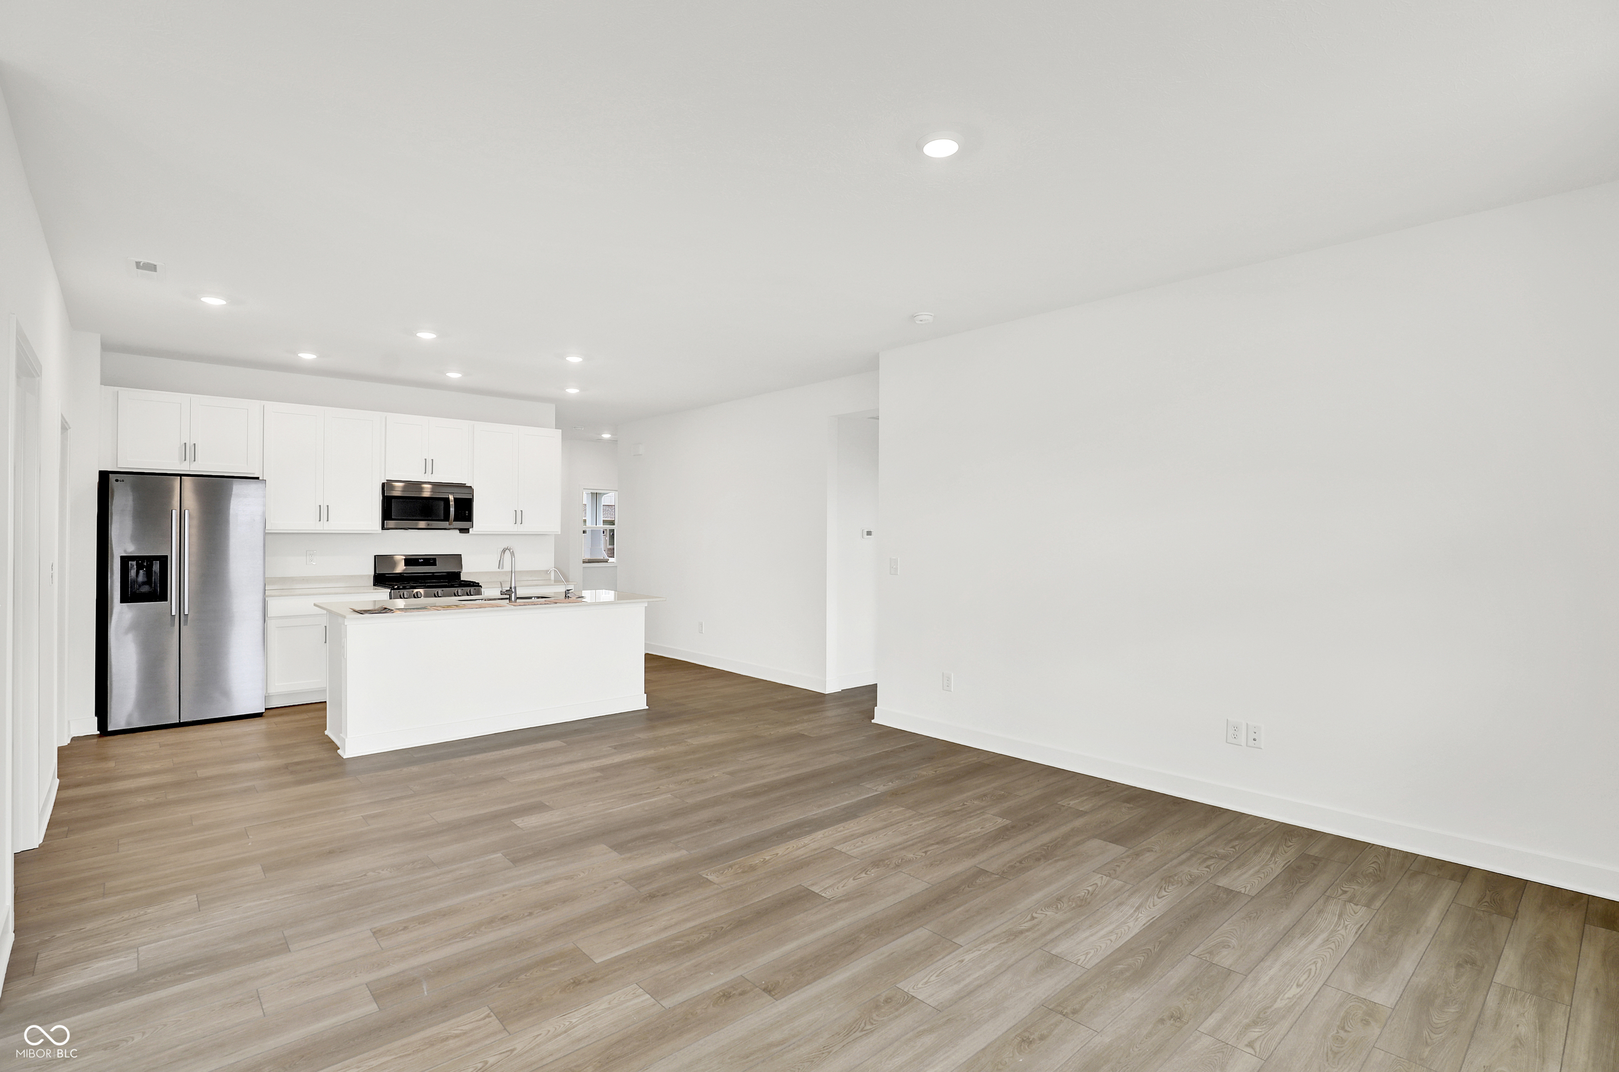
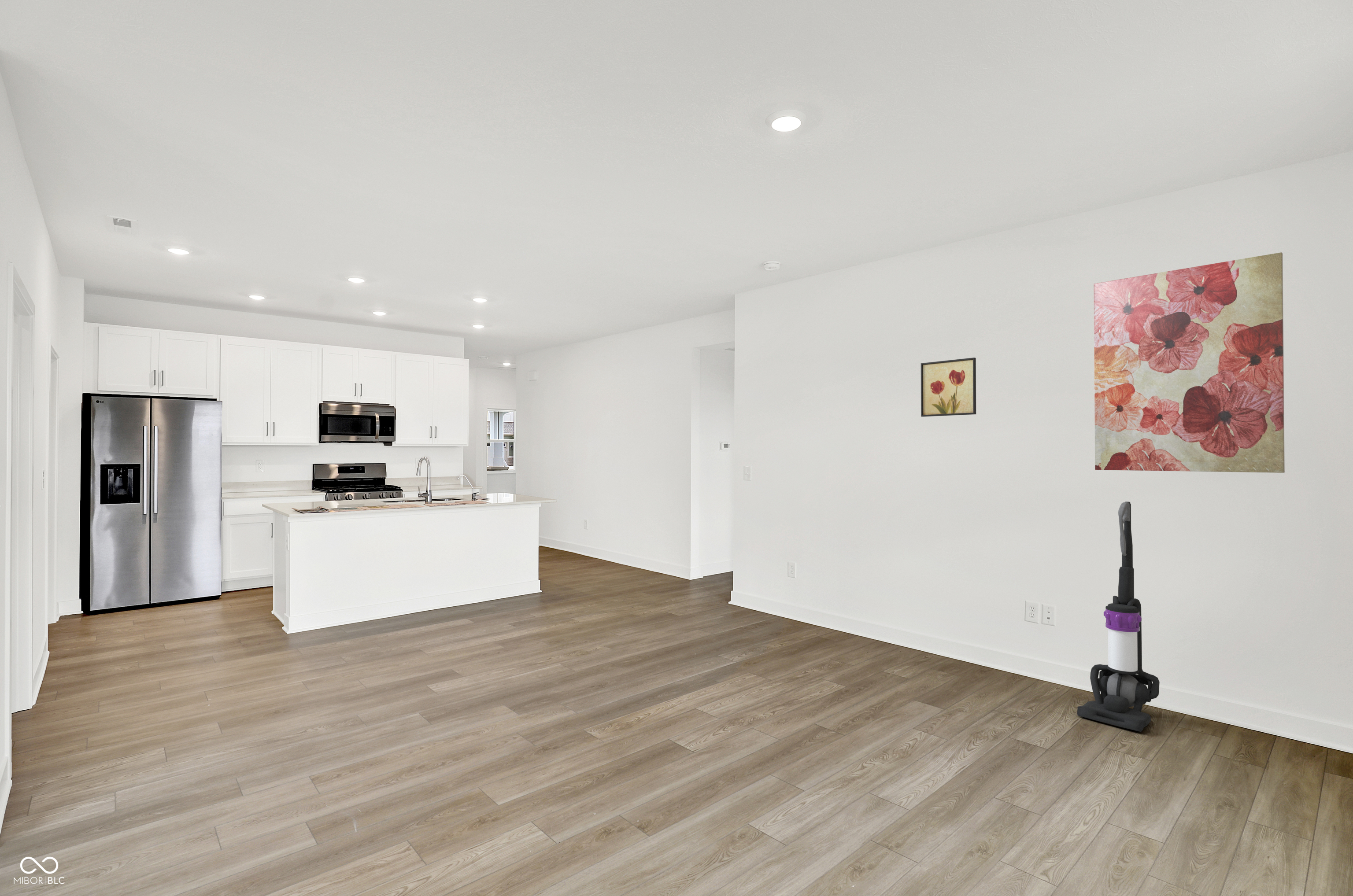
+ wall art [920,357,976,417]
+ vacuum cleaner [1076,501,1160,732]
+ wall art [1093,252,1285,473]
